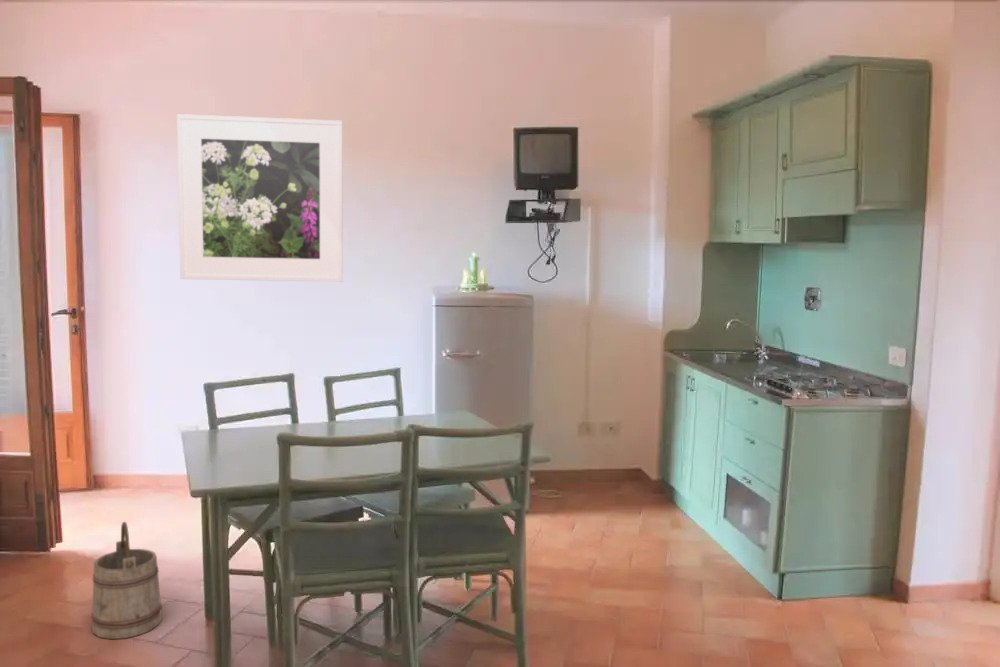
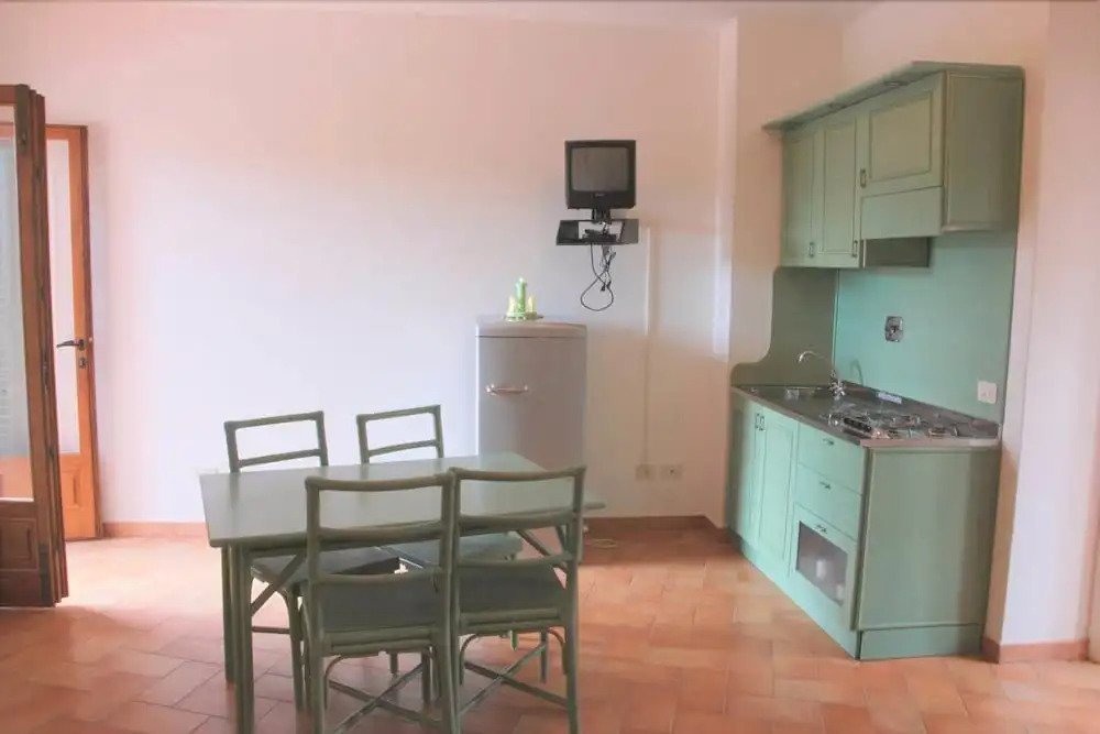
- bucket [90,521,163,640]
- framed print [176,113,344,283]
